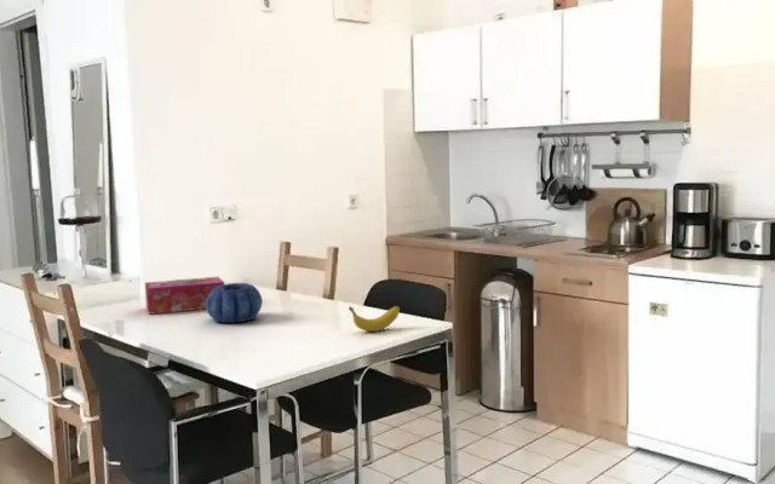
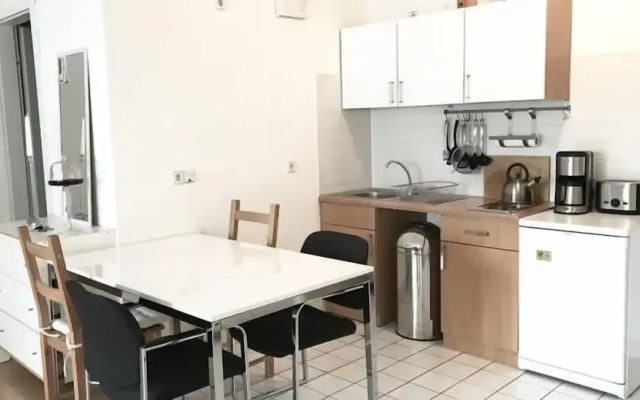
- tissue box [144,276,225,316]
- decorative bowl [205,282,264,324]
- banana [348,305,401,333]
